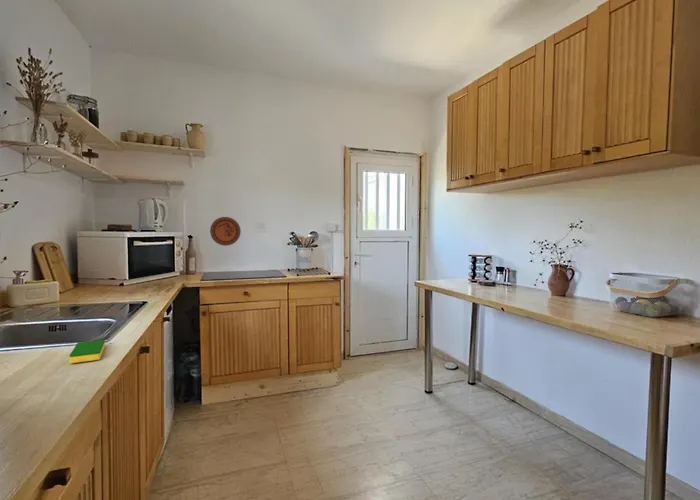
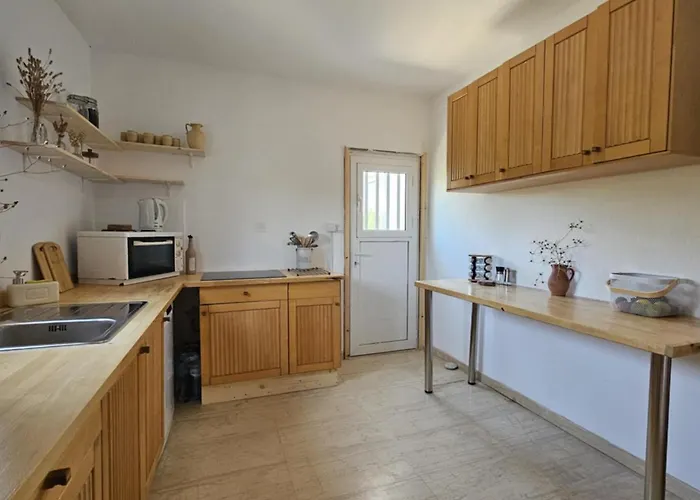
- dish sponge [69,339,106,364]
- decorative plate [209,216,242,247]
